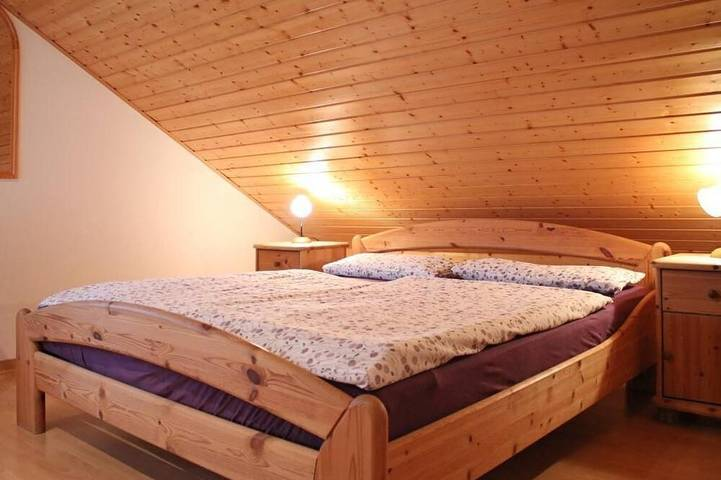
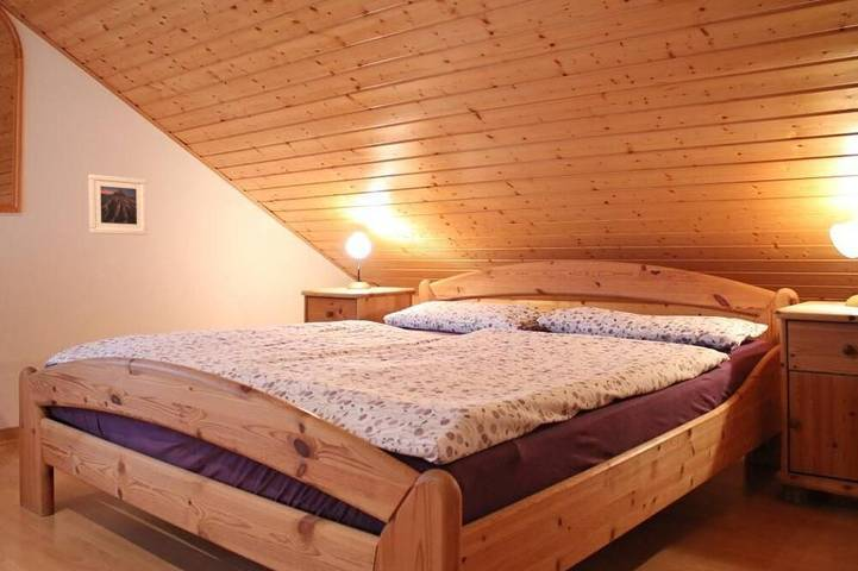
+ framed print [87,174,149,237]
